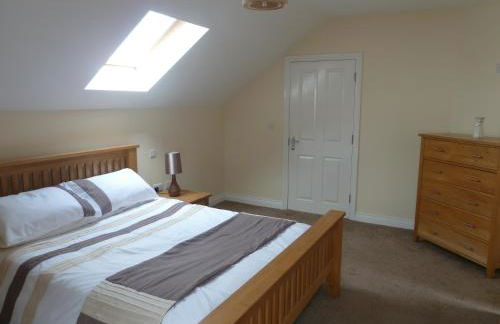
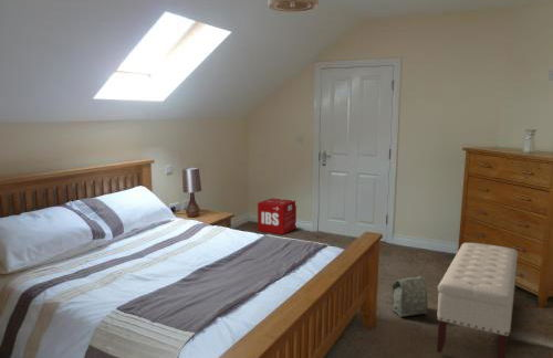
+ product box [257,198,298,235]
+ bag [390,275,429,318]
+ bench [436,242,519,358]
